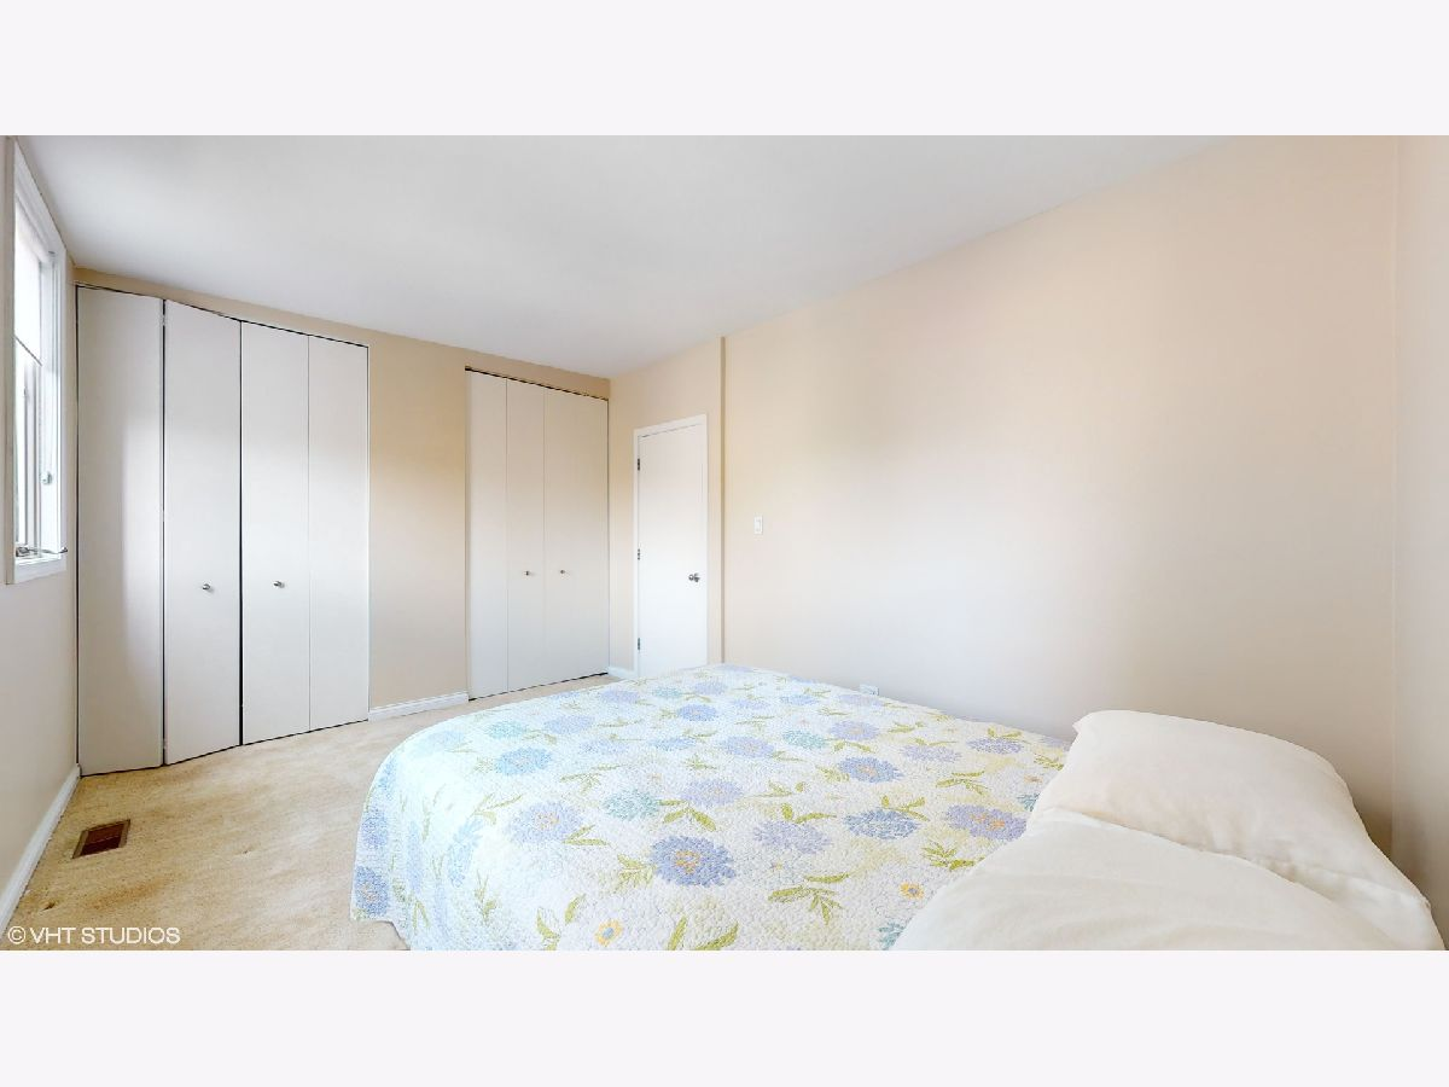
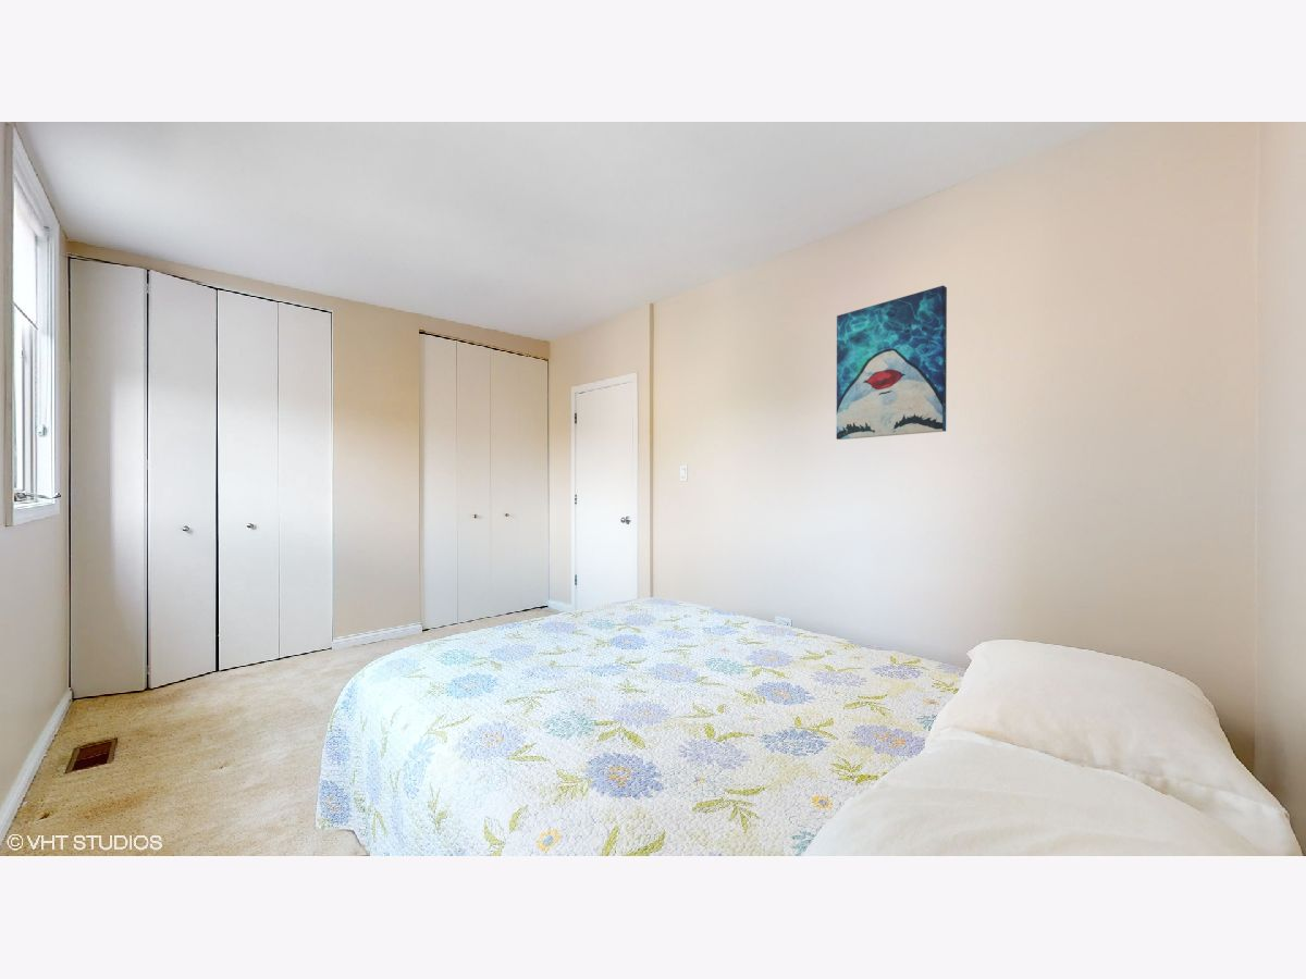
+ wall art [836,285,948,441]
